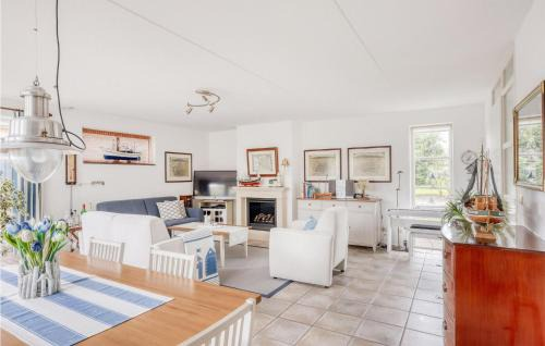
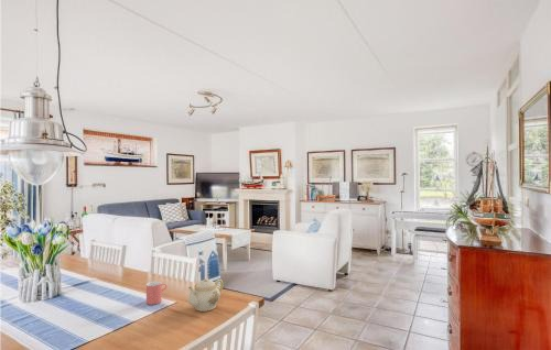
+ teapot [186,277,225,313]
+ cup [145,281,168,306]
